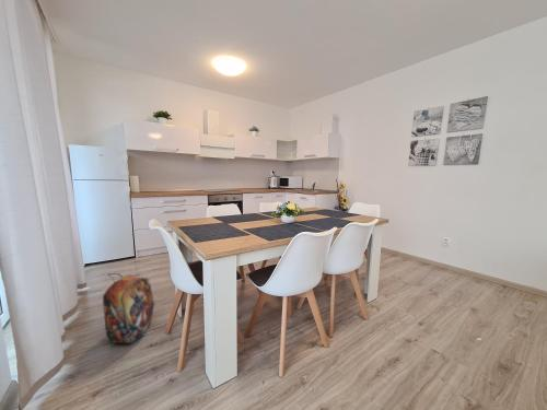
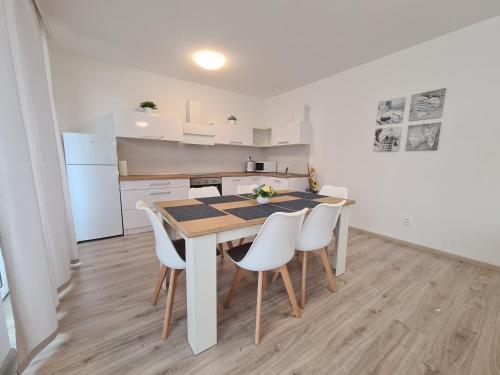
- backpack [102,272,155,344]
